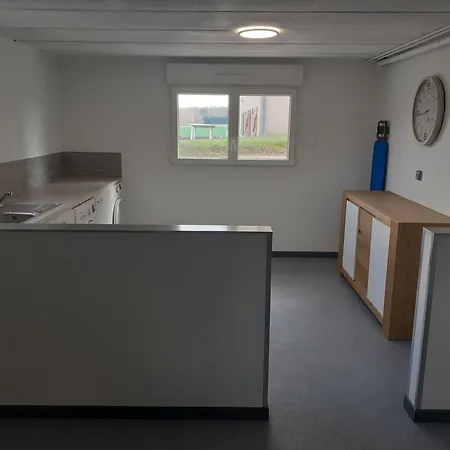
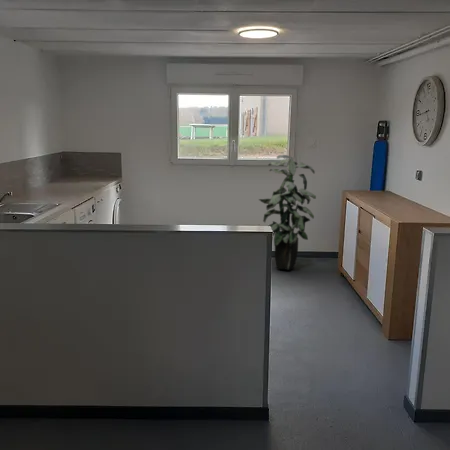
+ indoor plant [258,154,317,271]
